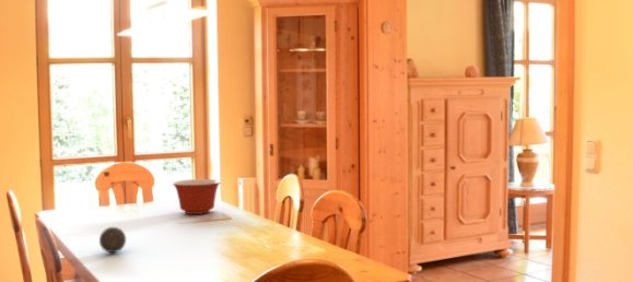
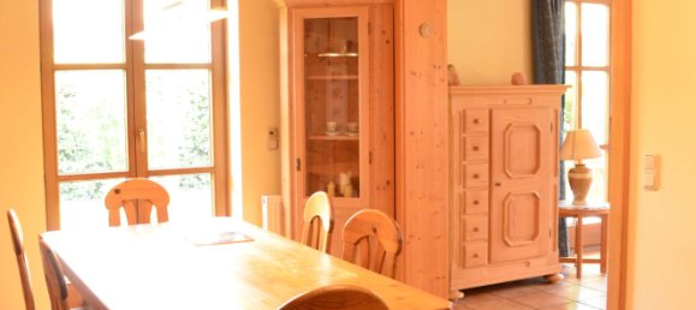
- decorative ball [98,226,127,254]
- mixing bowl [171,178,222,215]
